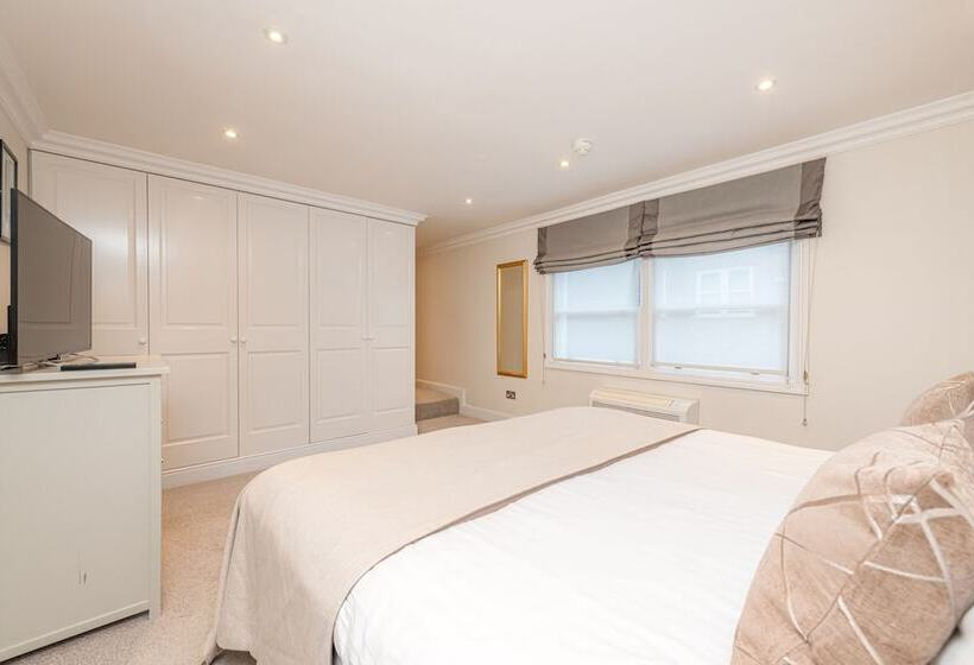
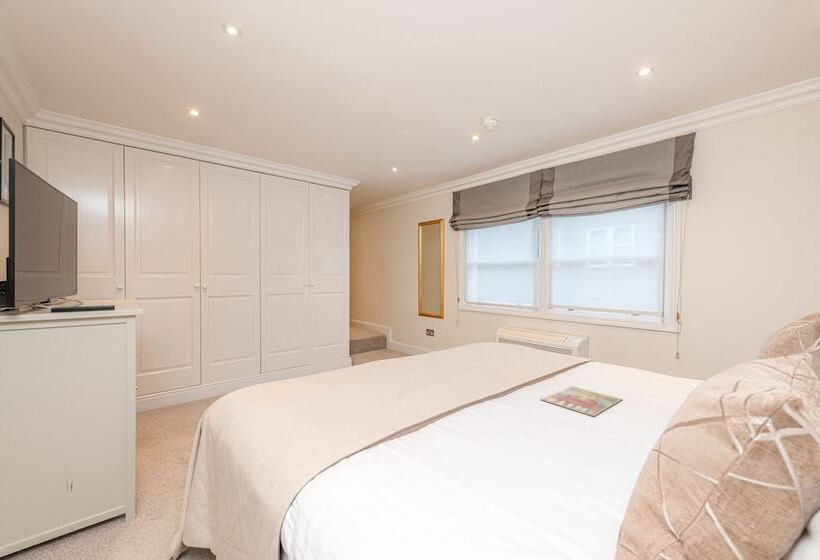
+ magazine [539,385,623,417]
